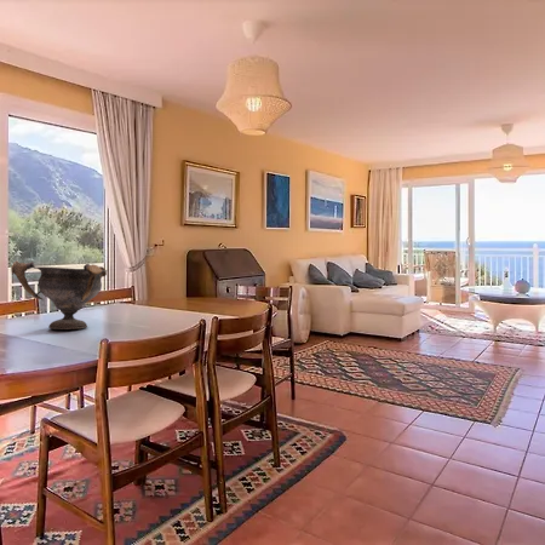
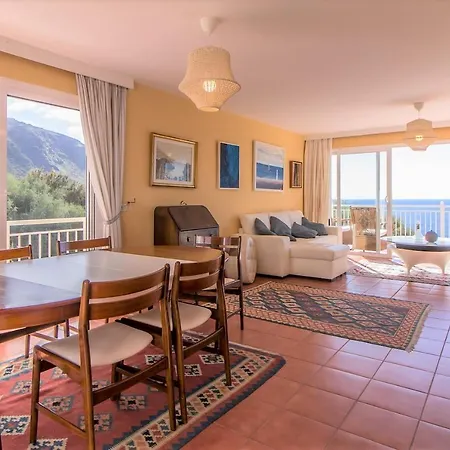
- decorative bowl [10,259,109,331]
